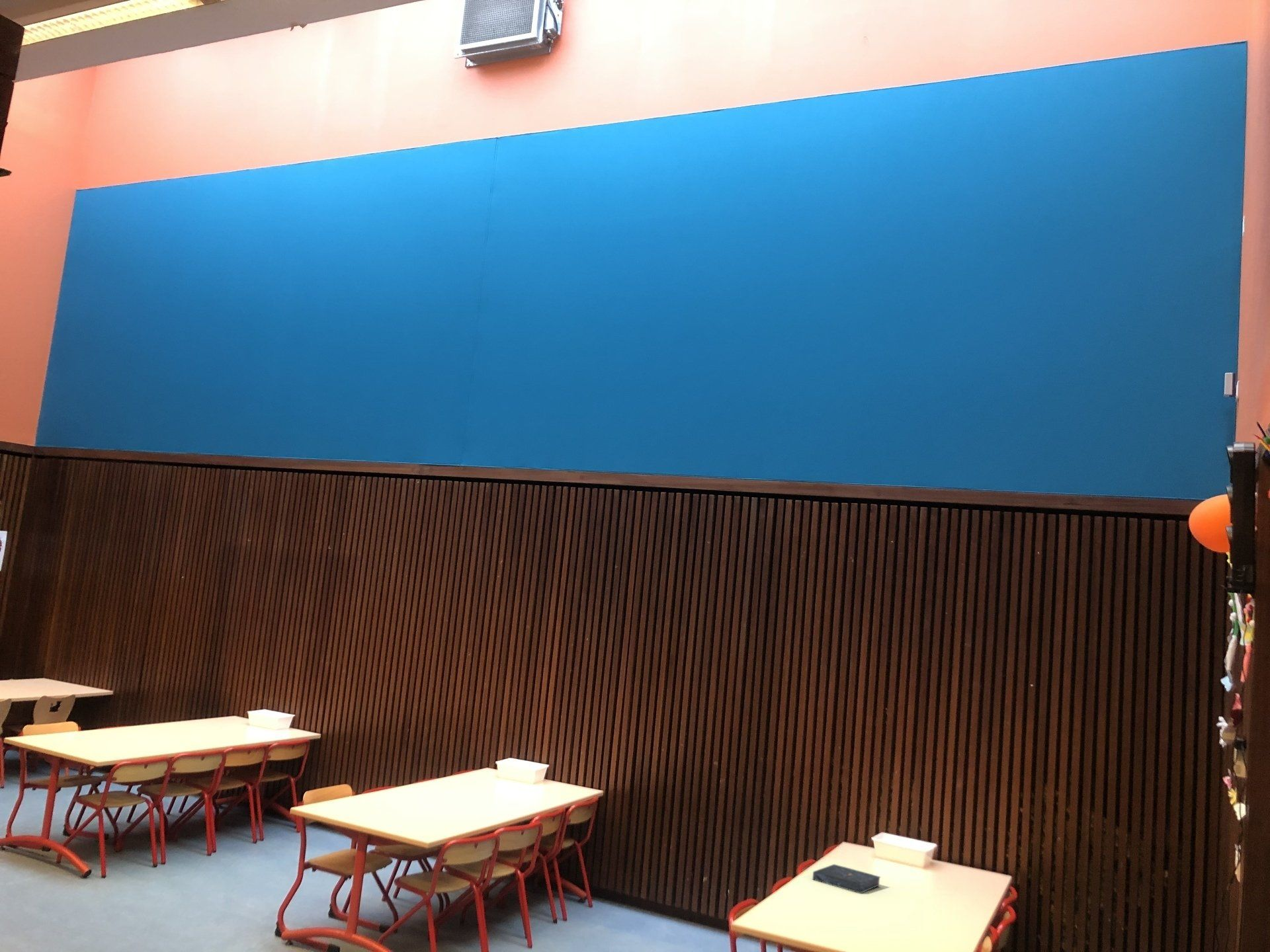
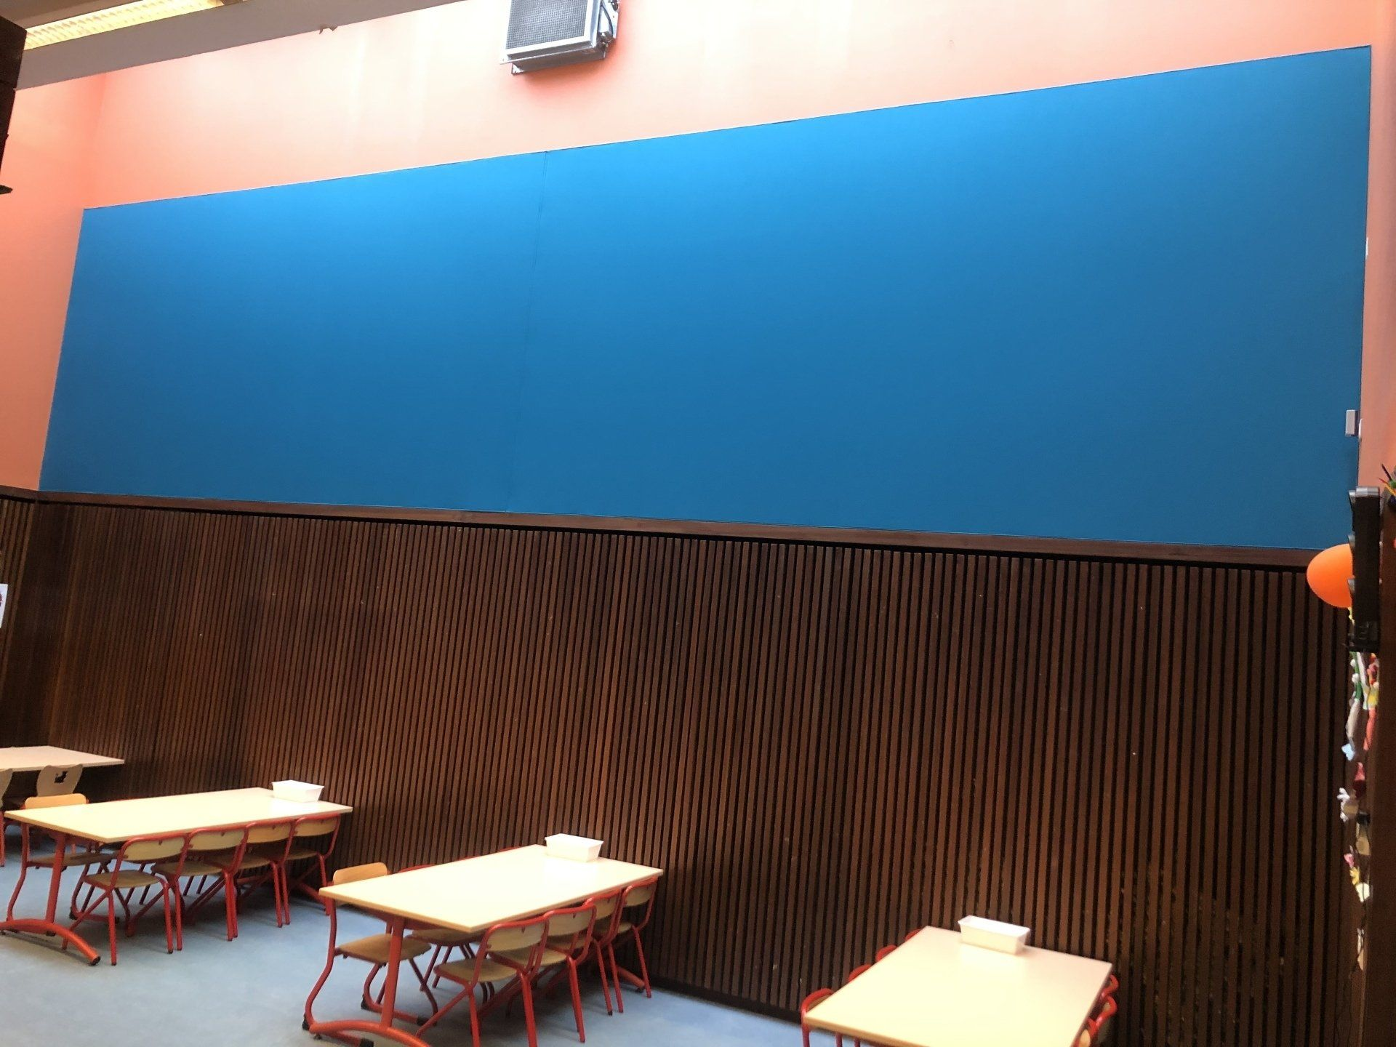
- book [812,863,881,894]
